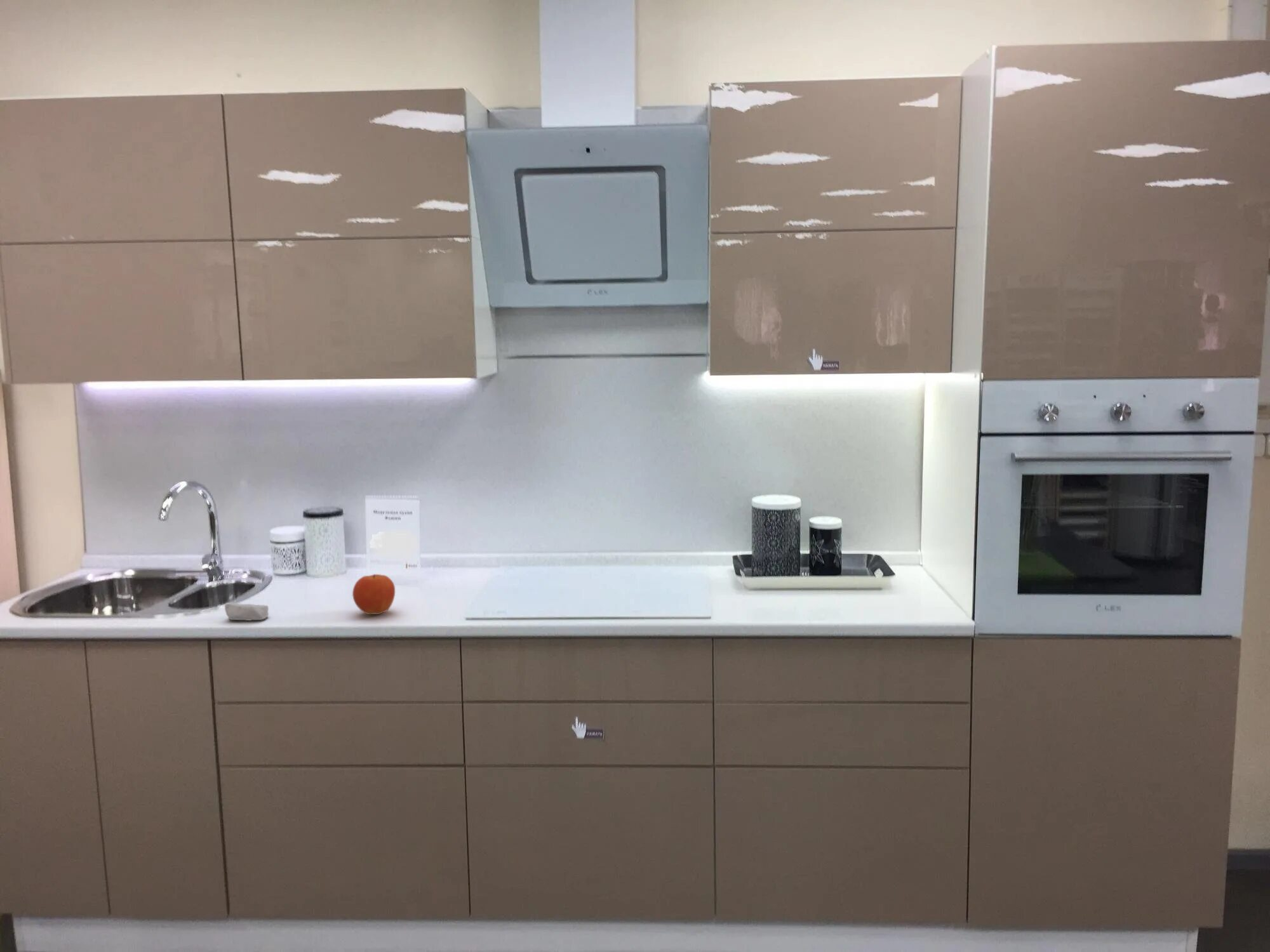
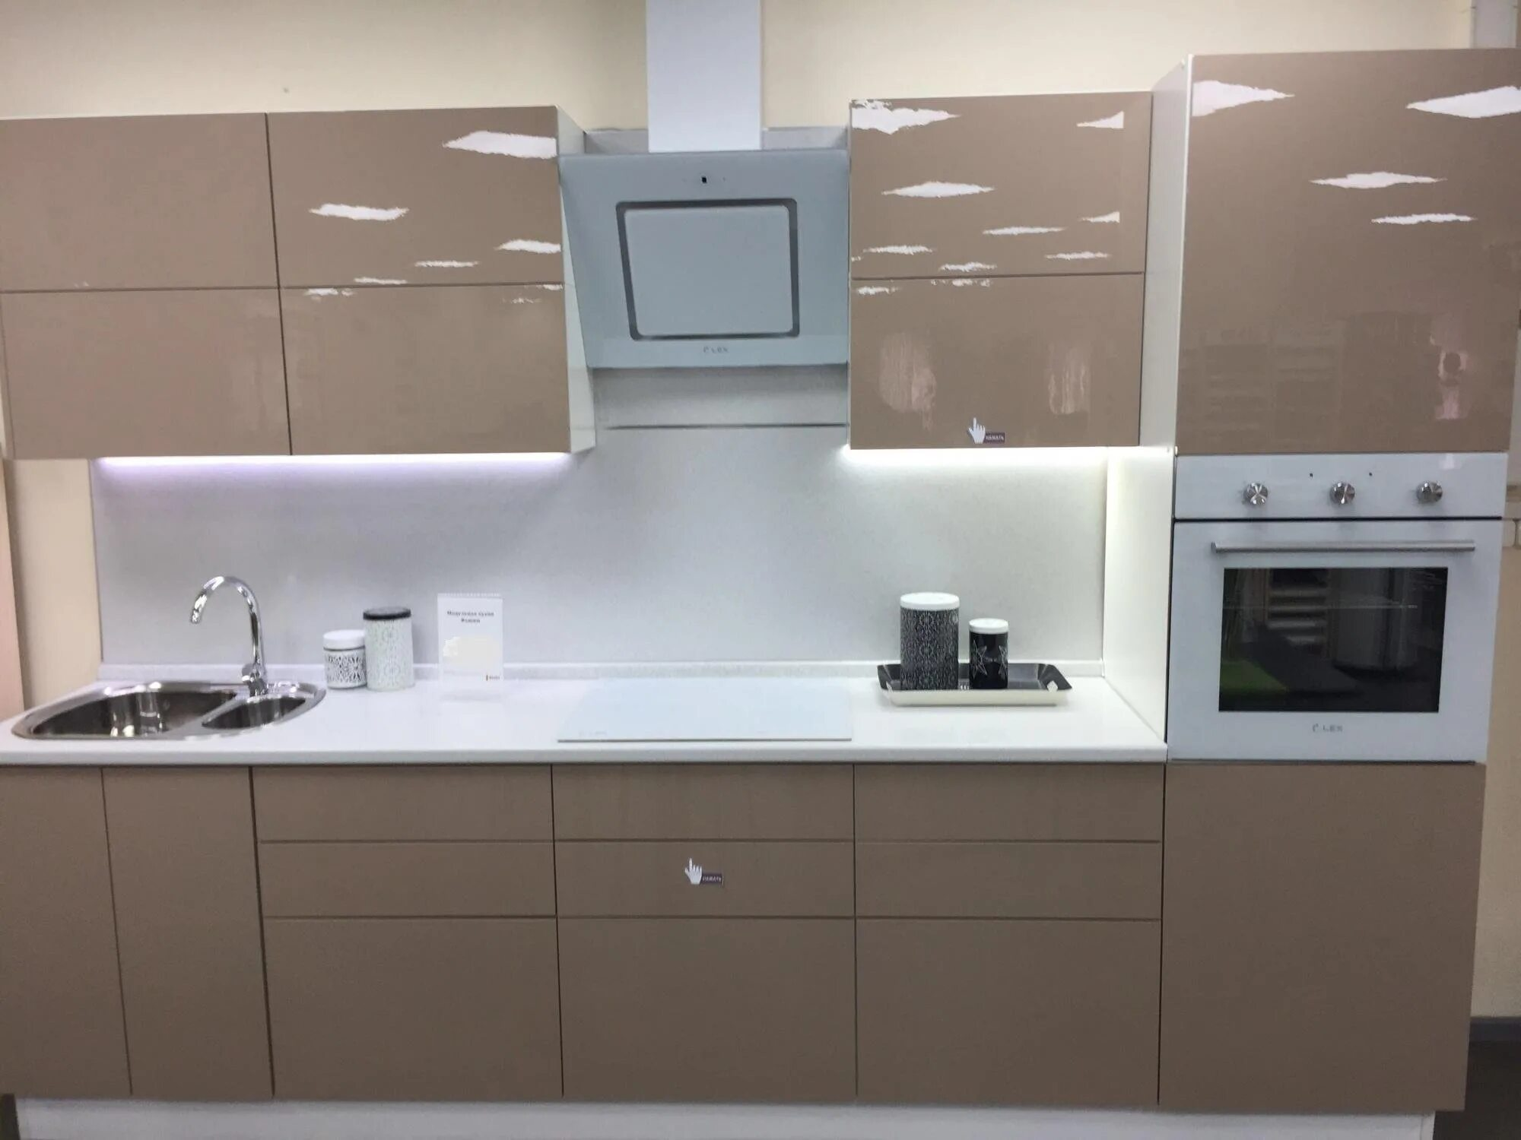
- fruit [352,574,396,615]
- soap bar [224,602,269,621]
